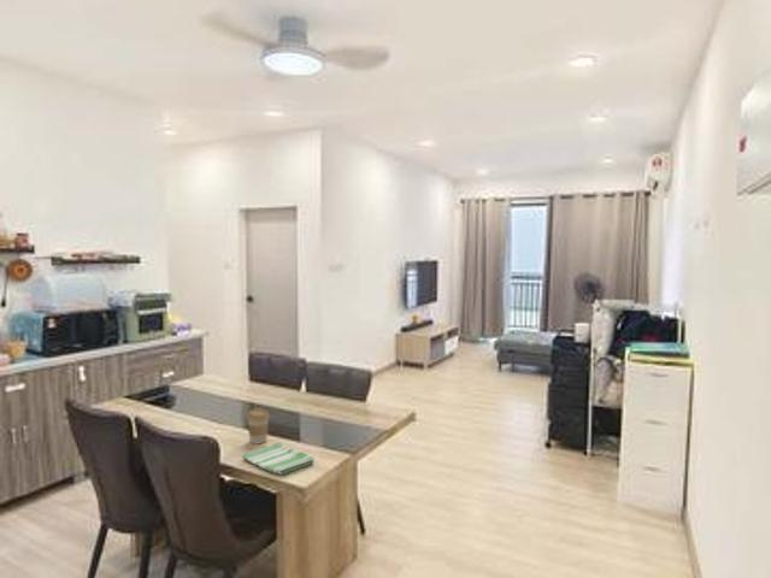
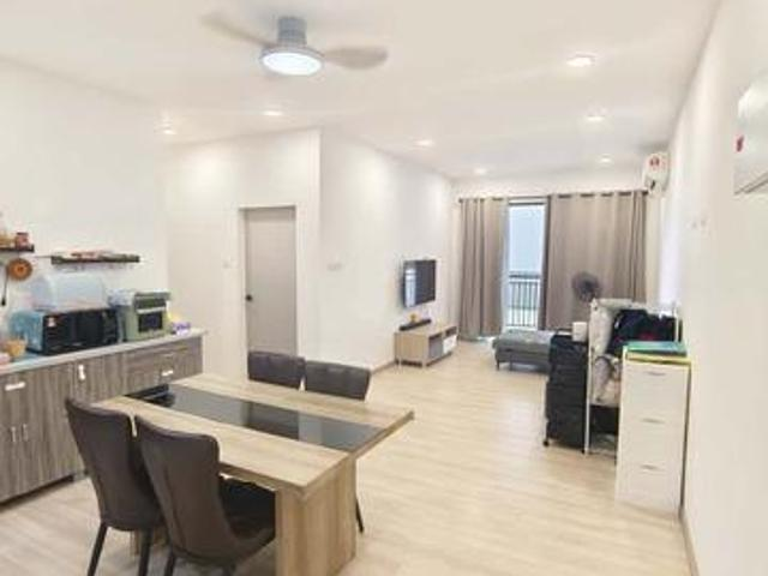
- coffee cup [246,408,271,446]
- dish towel [241,441,316,476]
